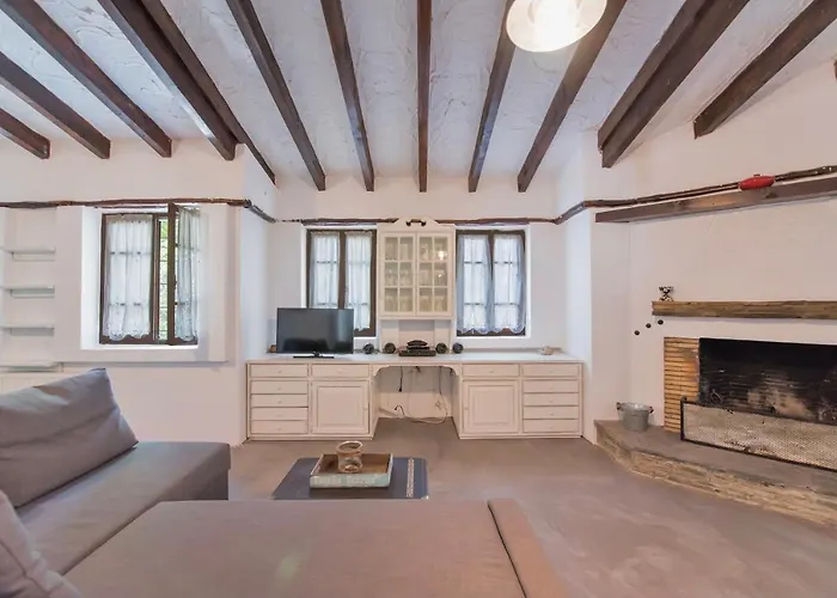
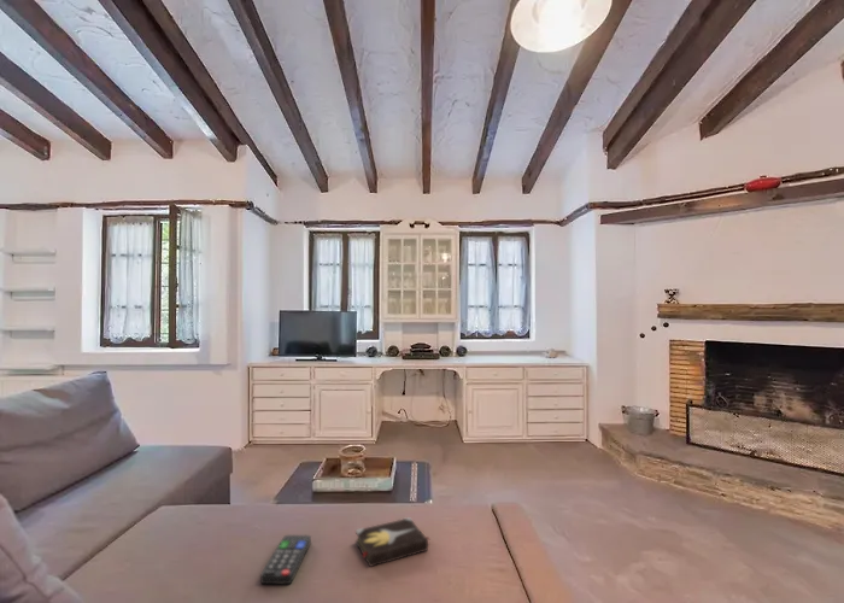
+ remote control [259,534,312,585]
+ hardback book [354,516,430,568]
